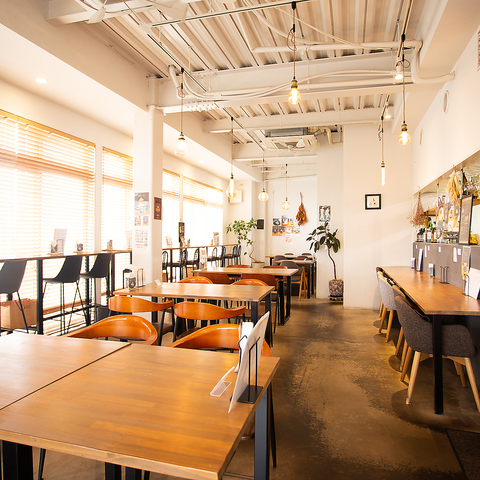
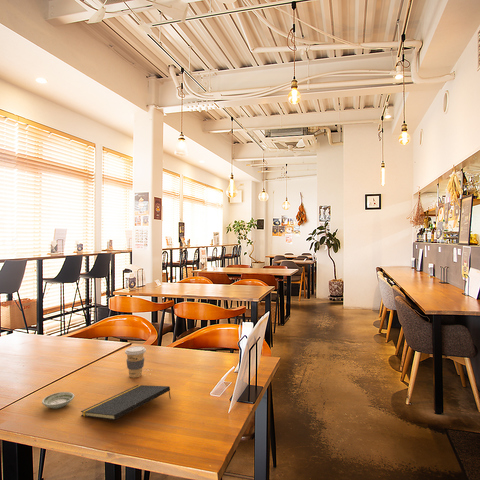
+ notepad [80,384,172,421]
+ coffee cup [124,345,147,379]
+ saucer [41,391,75,409]
